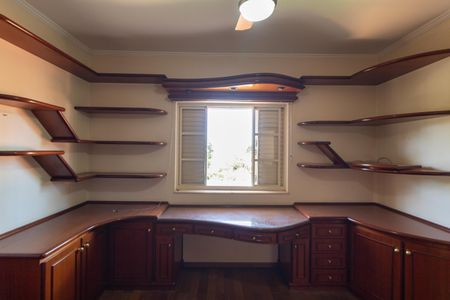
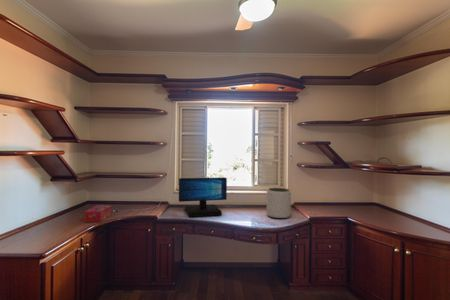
+ monitor [178,176,228,218]
+ plant pot [266,187,292,219]
+ tissue box [83,204,112,223]
